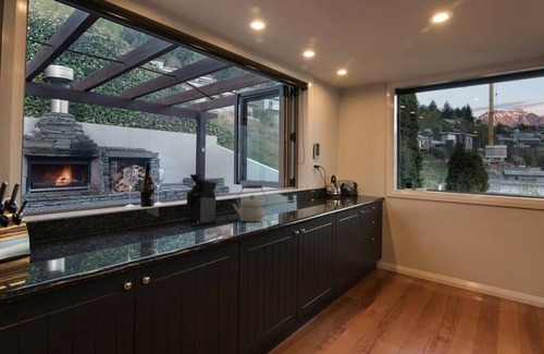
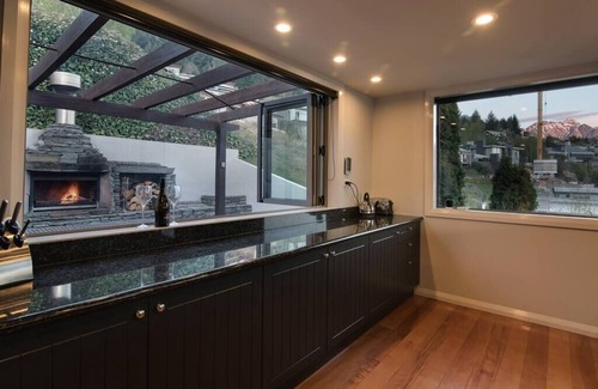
- coffee maker [185,173,217,225]
- kettle [232,184,269,222]
